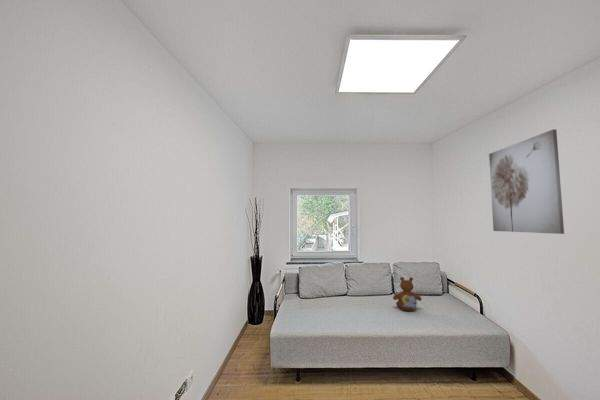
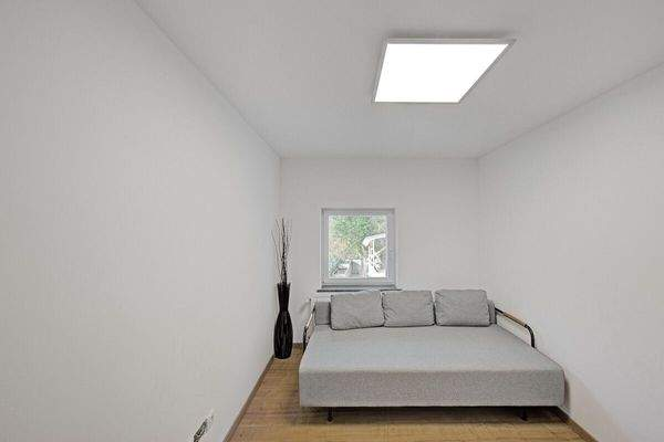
- teddy bear [392,276,422,312]
- wall art [488,128,565,235]
